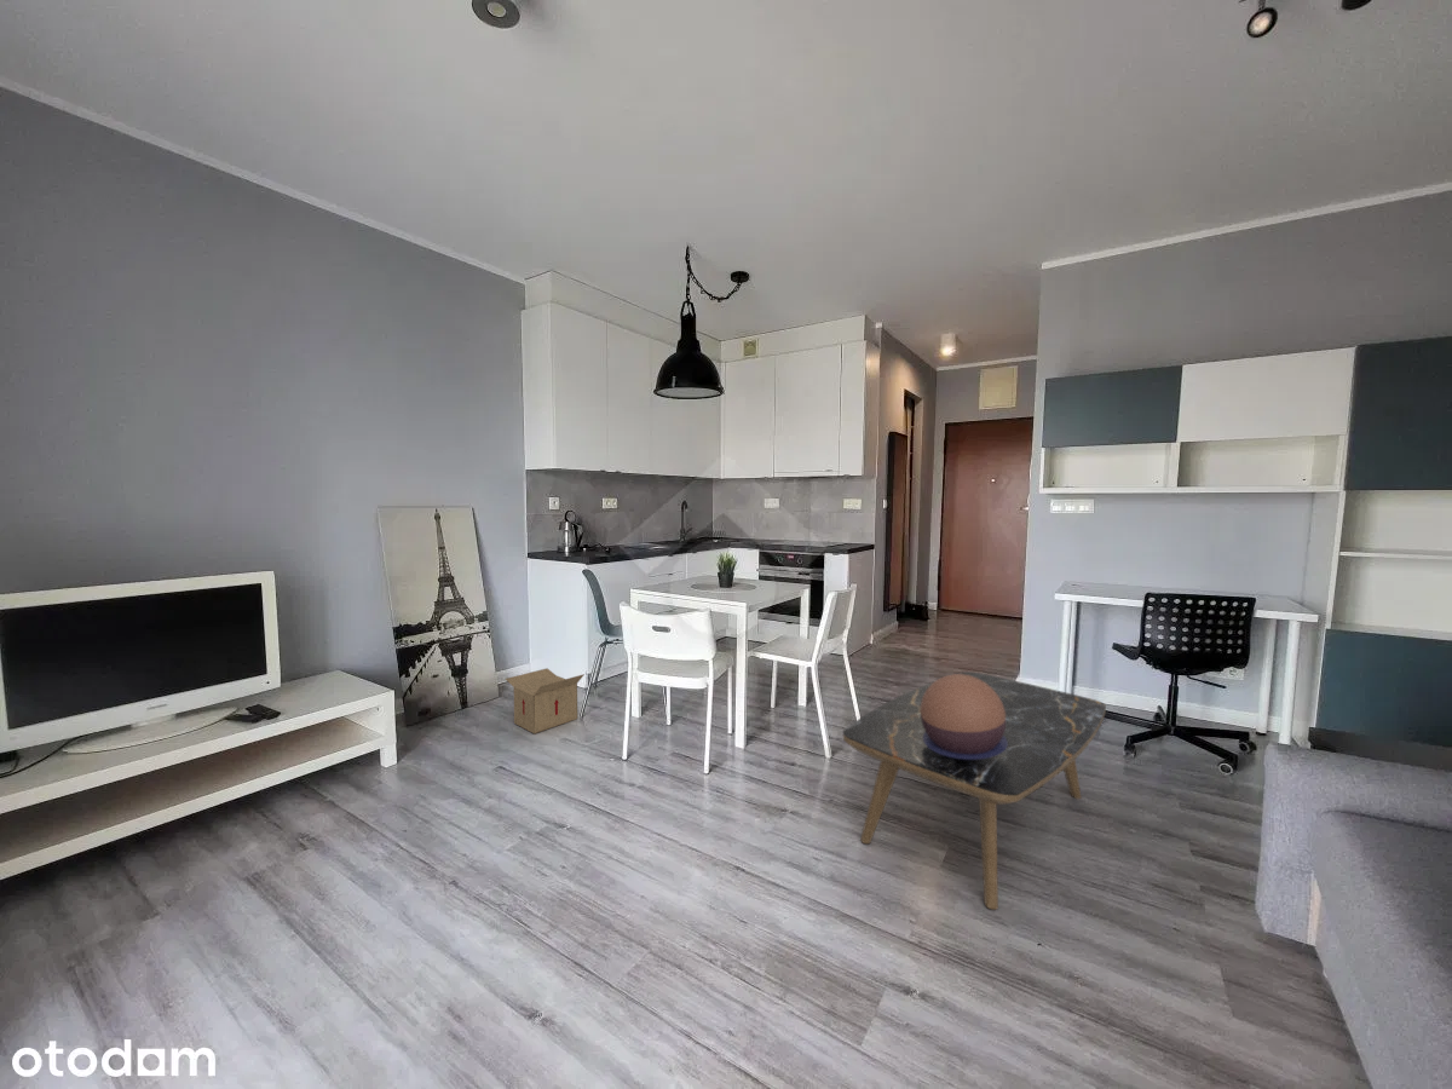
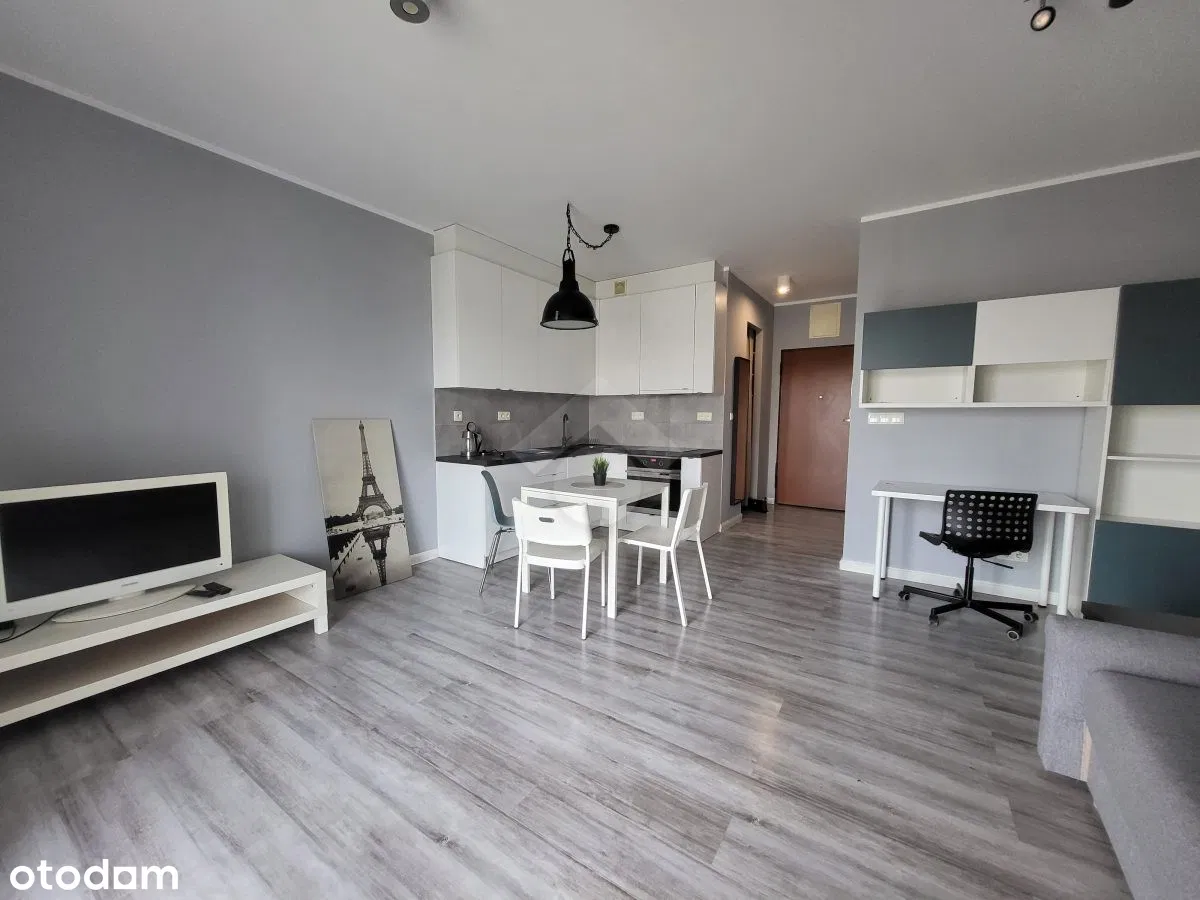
- coffee table [842,670,1107,910]
- decorative bowl [921,673,1008,760]
- cardboard box [505,667,586,734]
